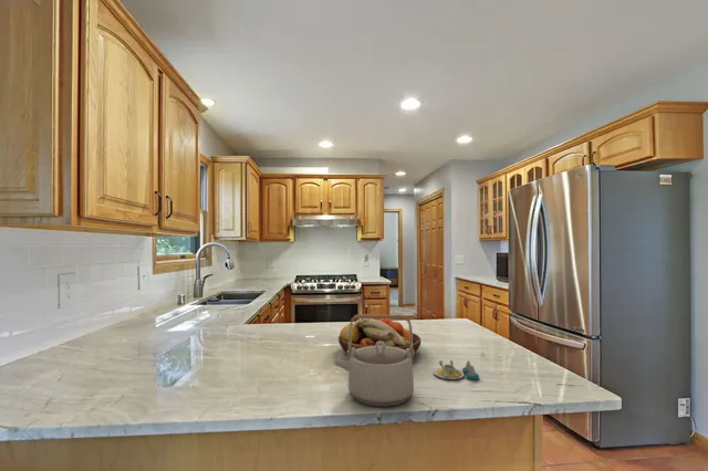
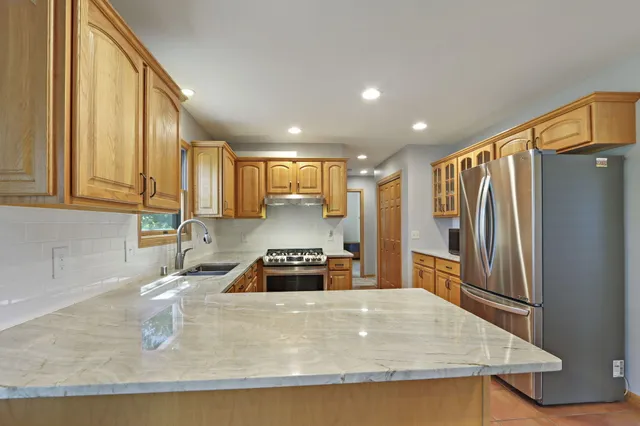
- salt and pepper shaker set [433,359,480,380]
- fruit bowl [337,318,423,354]
- teapot [334,313,416,408]
